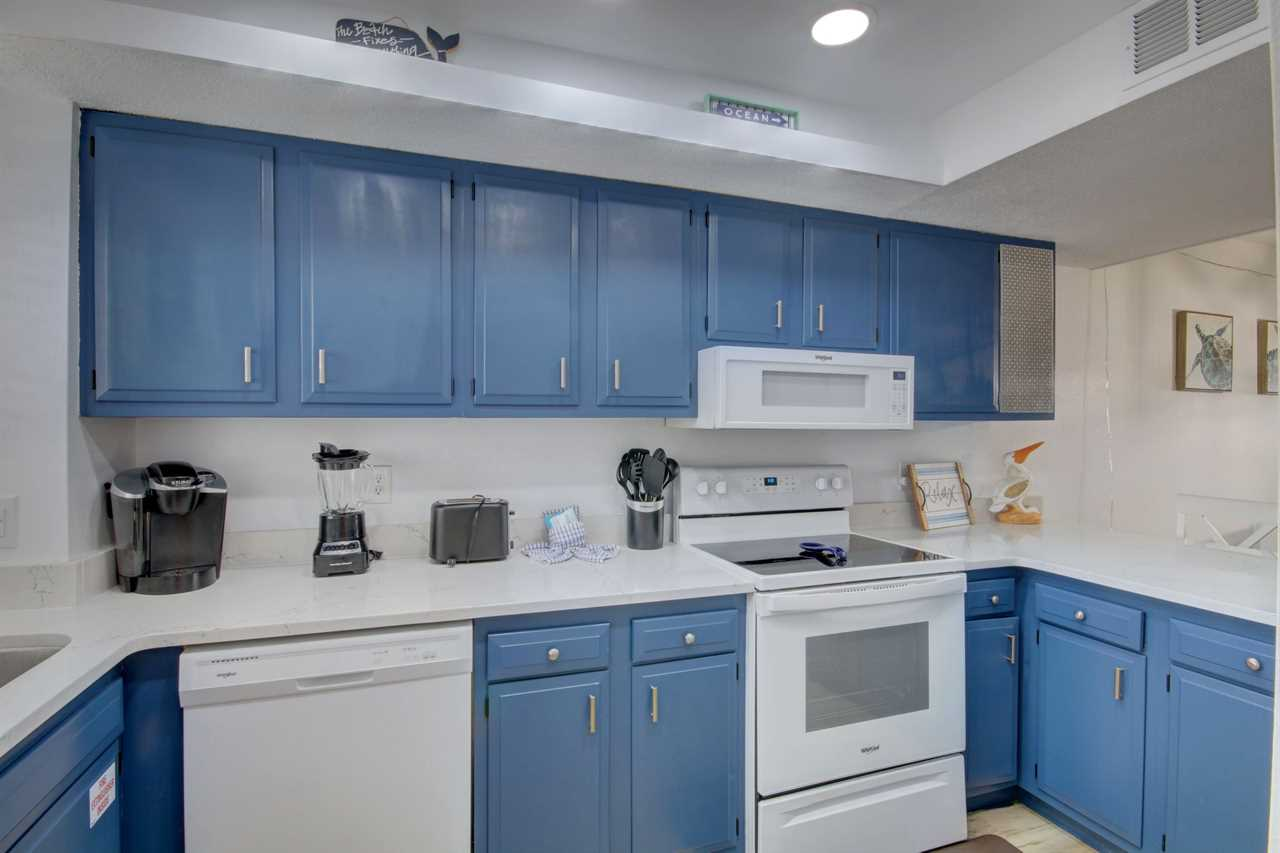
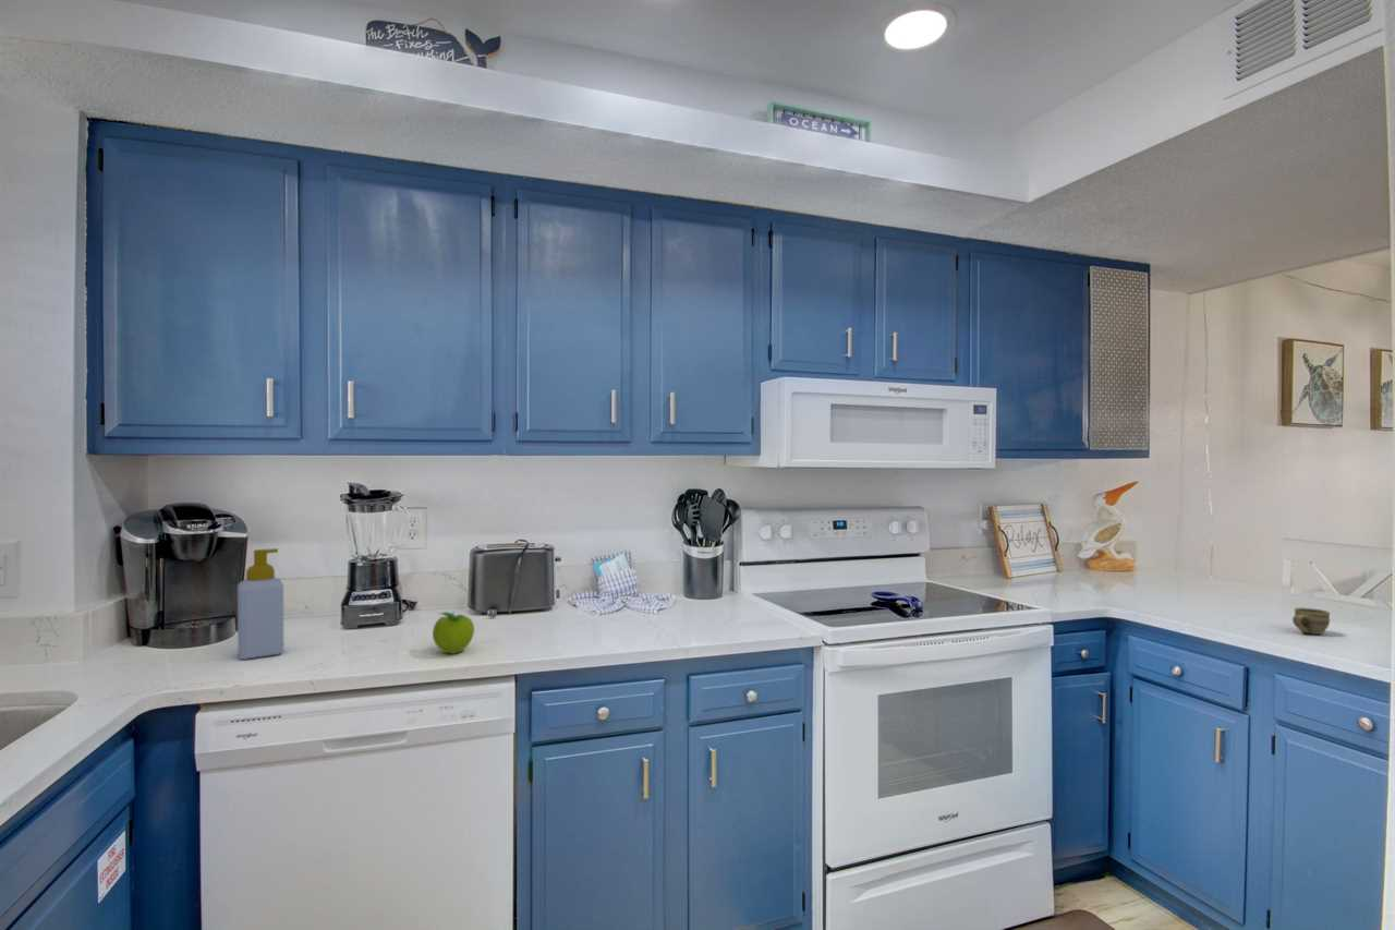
+ fruit [432,611,475,655]
+ soap bottle [236,547,284,661]
+ cup [1291,607,1331,636]
